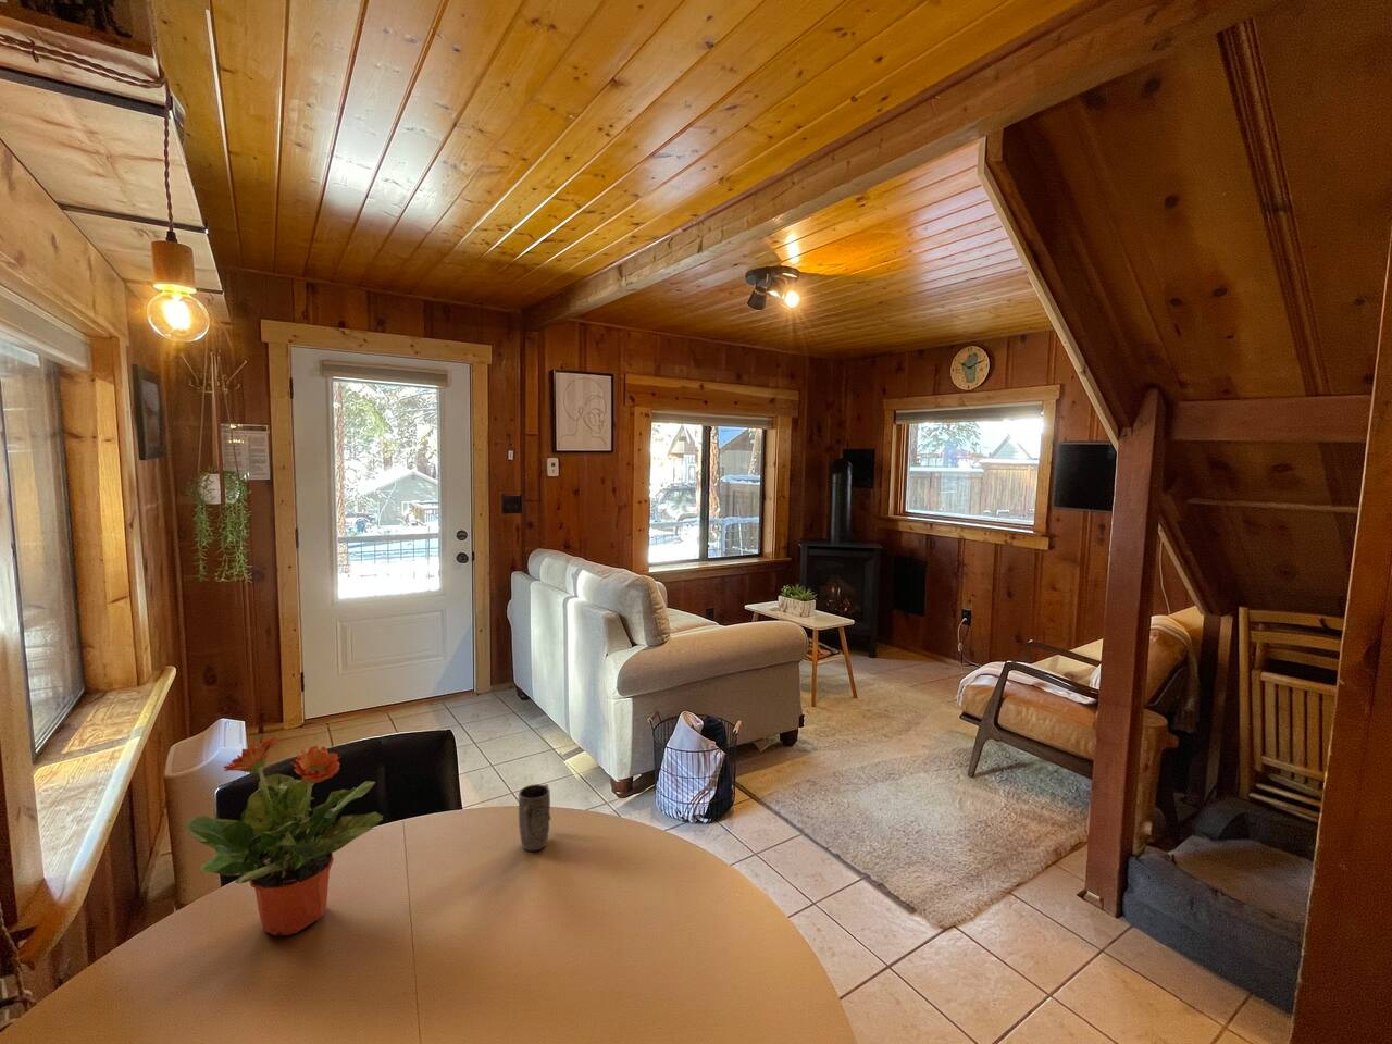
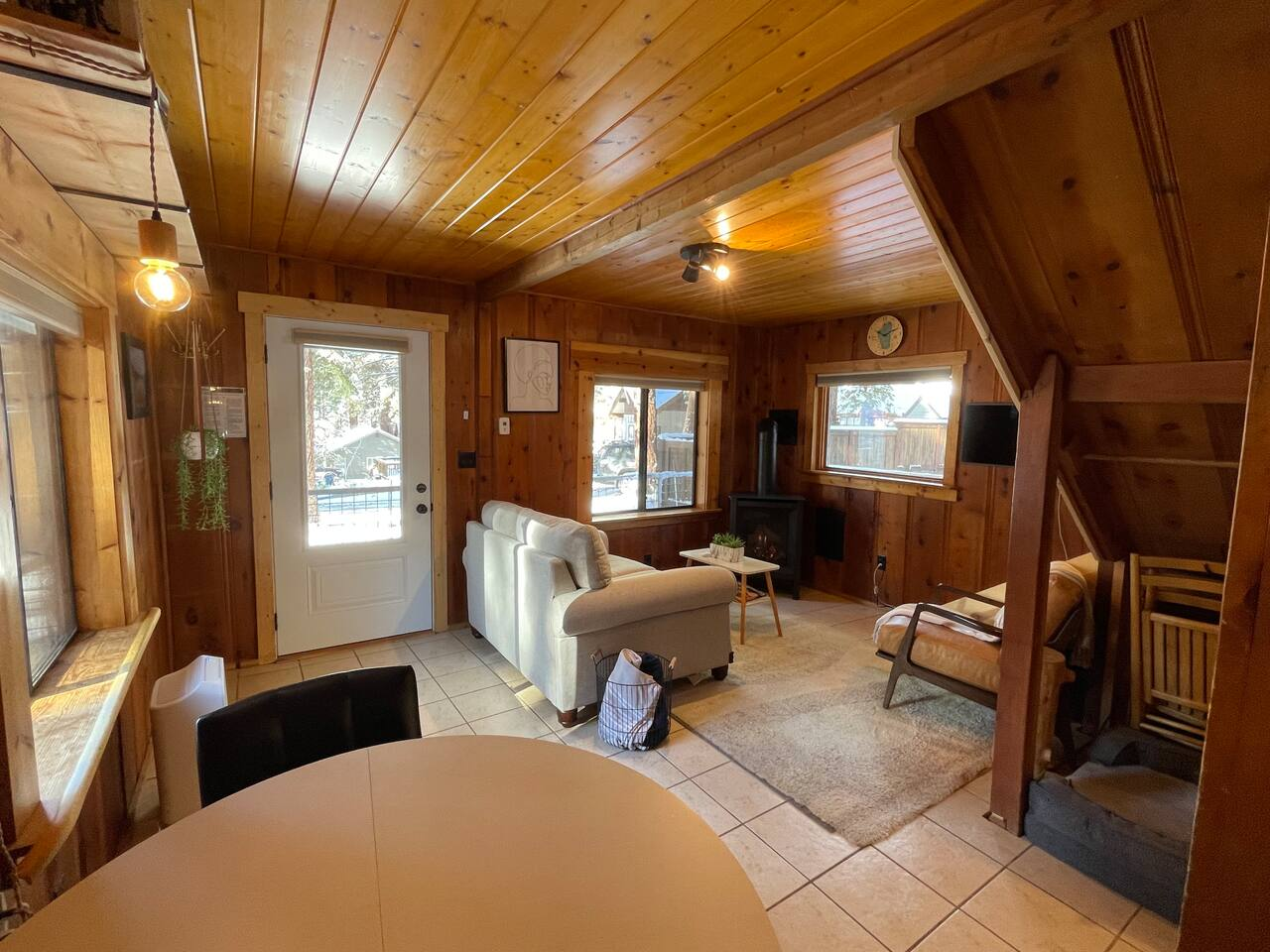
- mug [517,783,552,851]
- potted plant [185,735,384,938]
